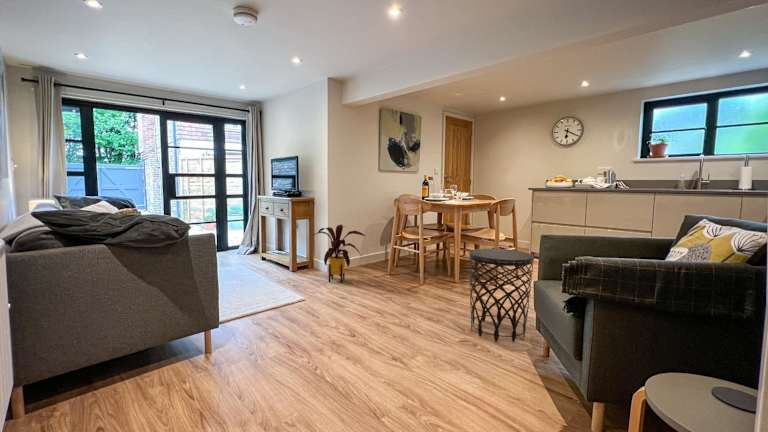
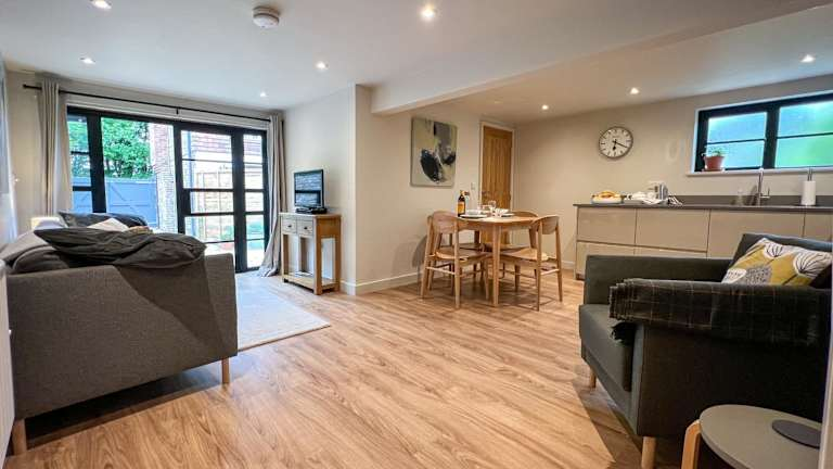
- house plant [312,224,366,283]
- side table [468,247,535,343]
